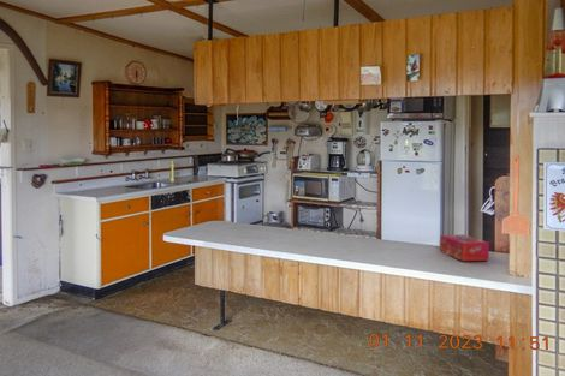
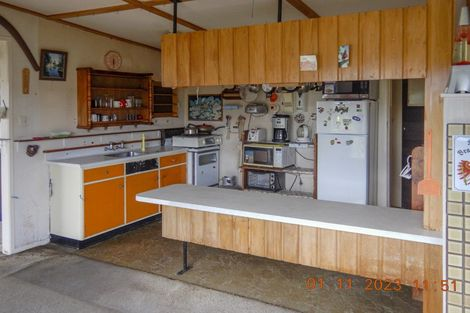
- tissue box [439,234,490,262]
